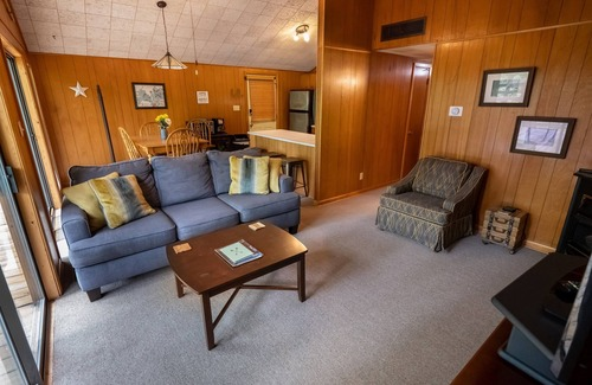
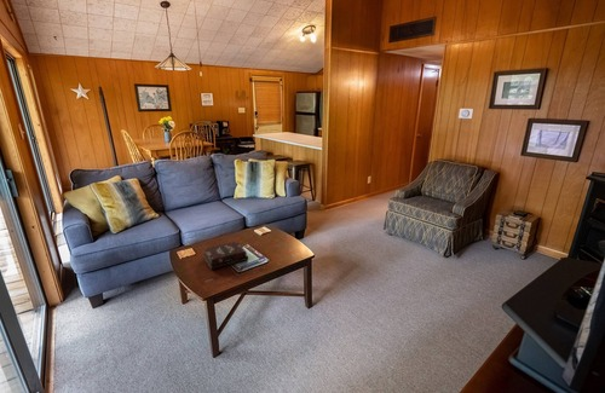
+ hardback book [202,241,249,271]
